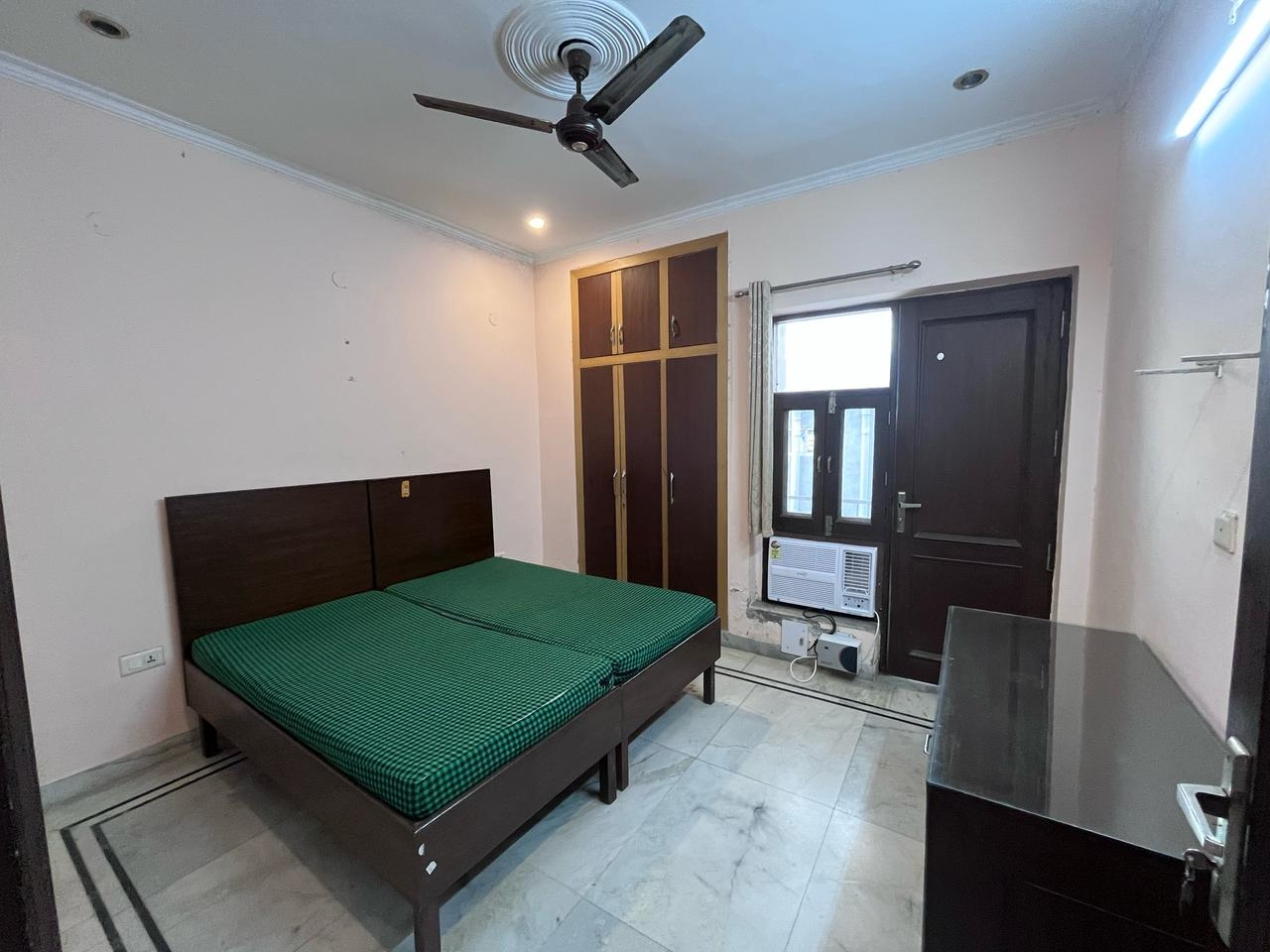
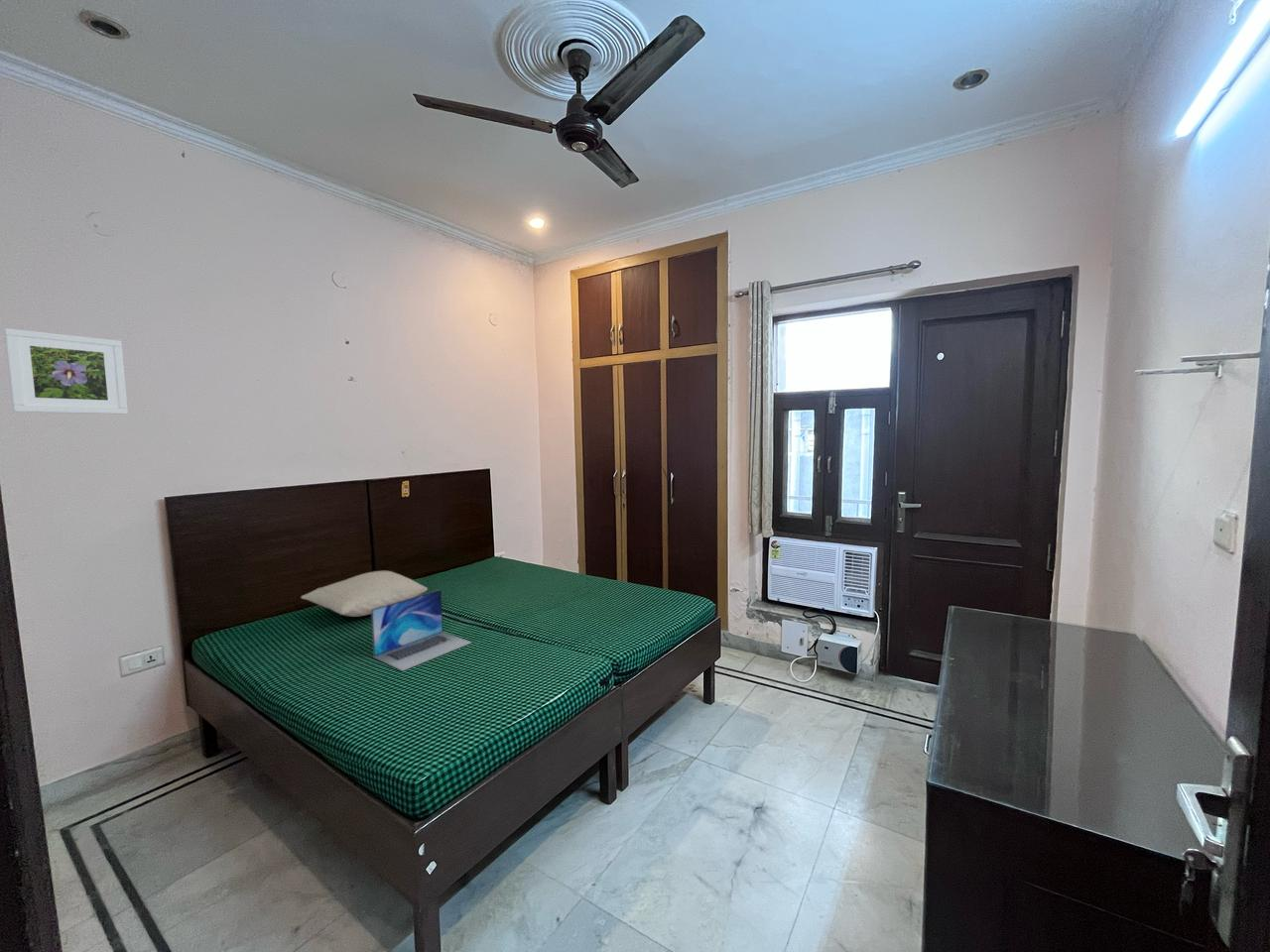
+ laptop [370,589,472,672]
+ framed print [3,327,129,416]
+ pillow [300,570,429,618]
